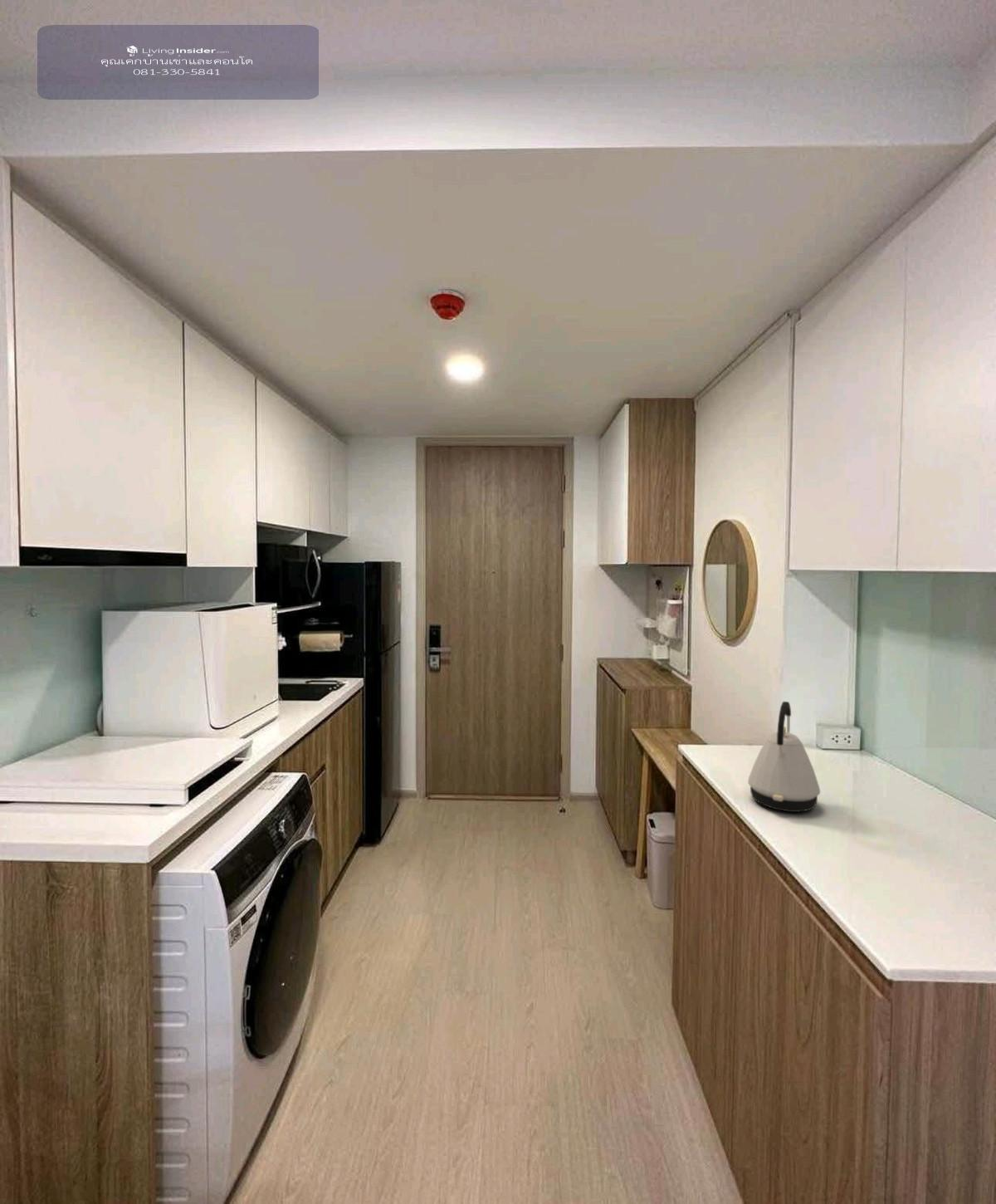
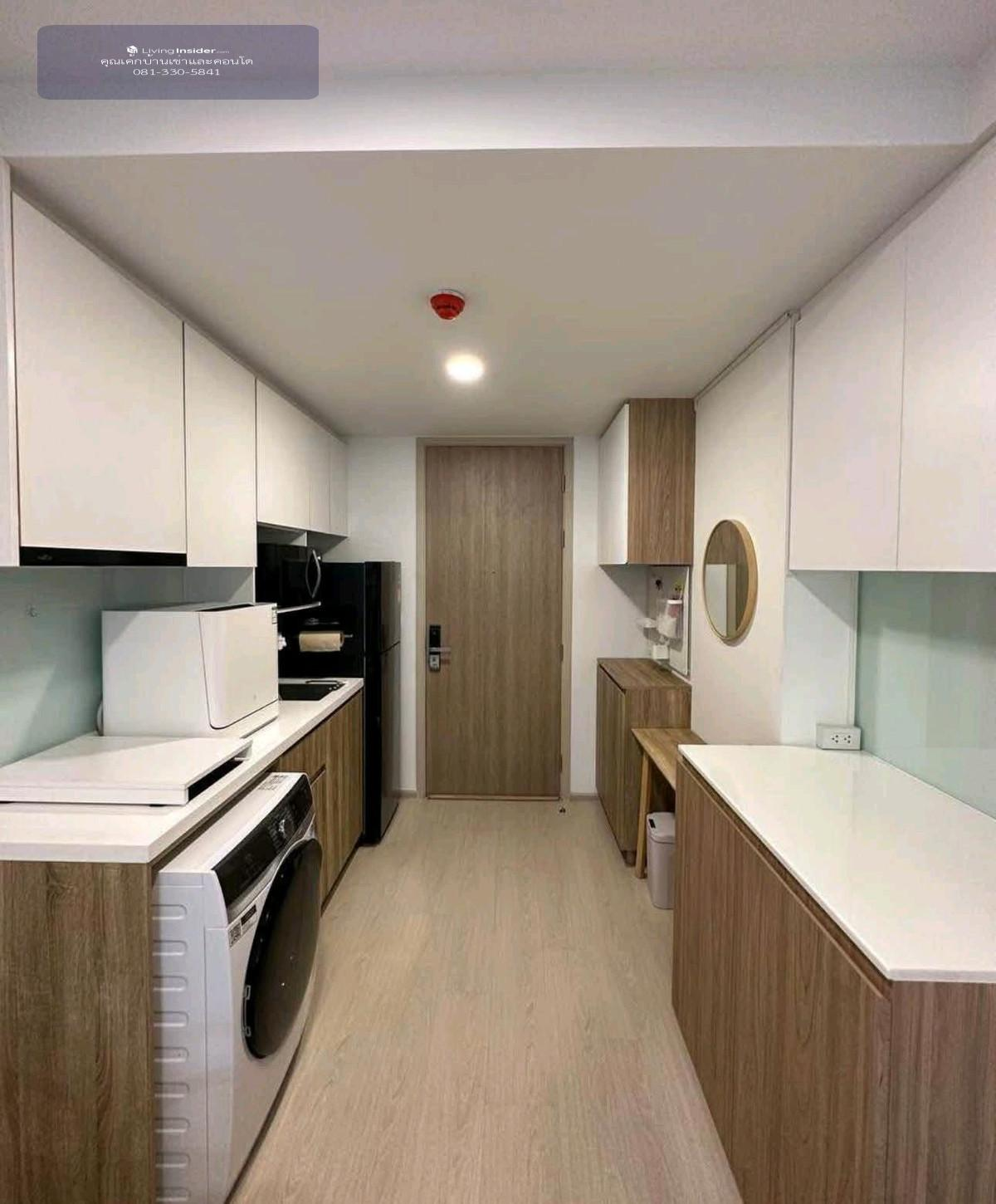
- kettle [747,701,821,813]
